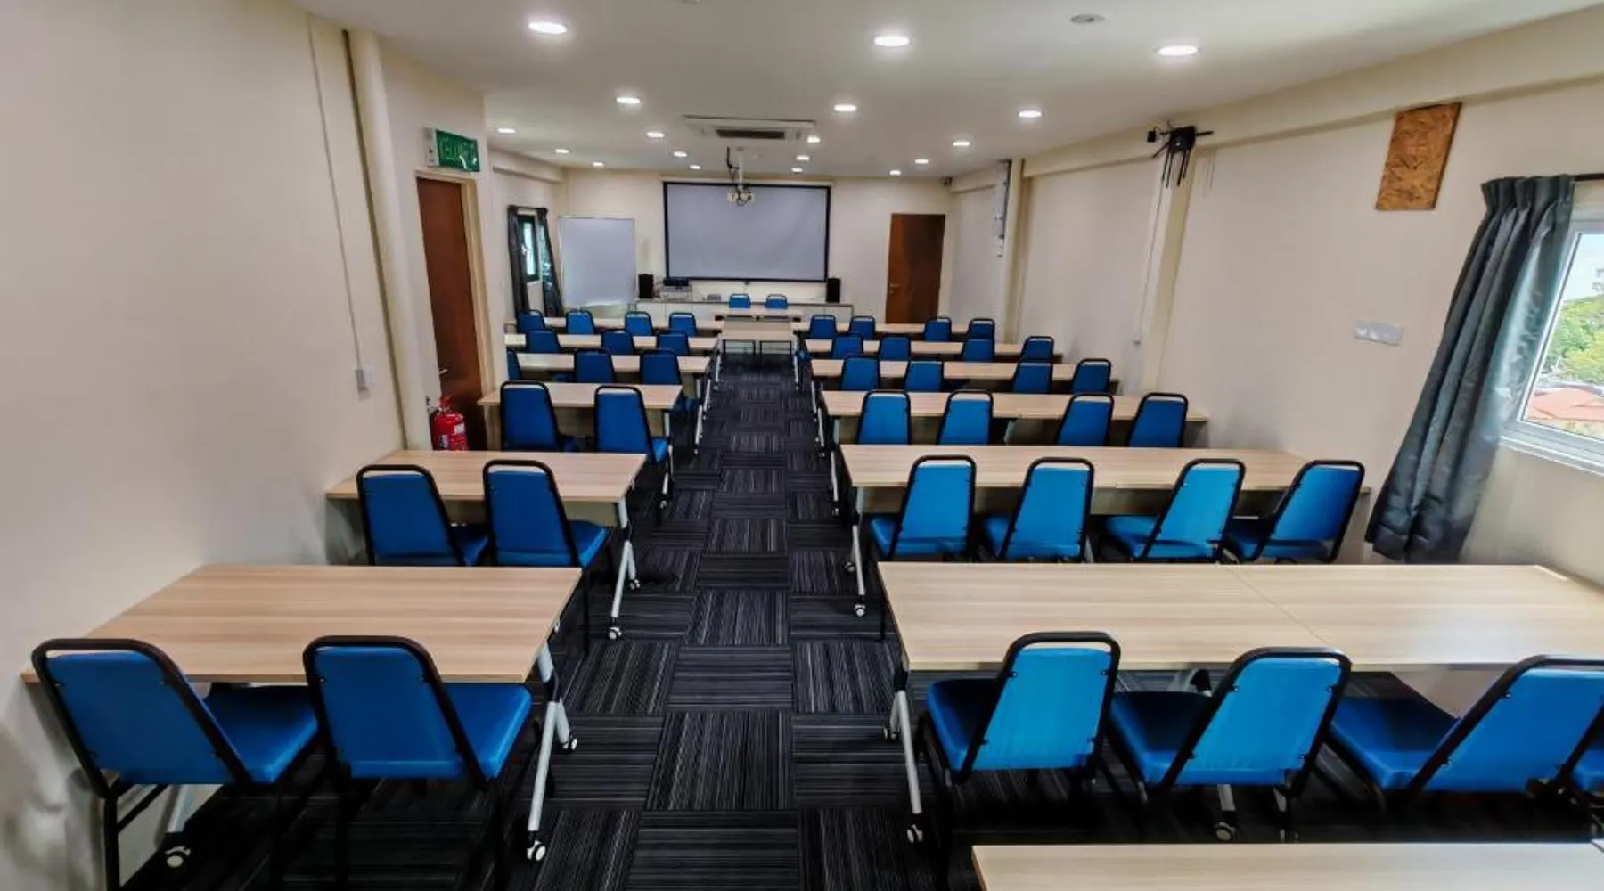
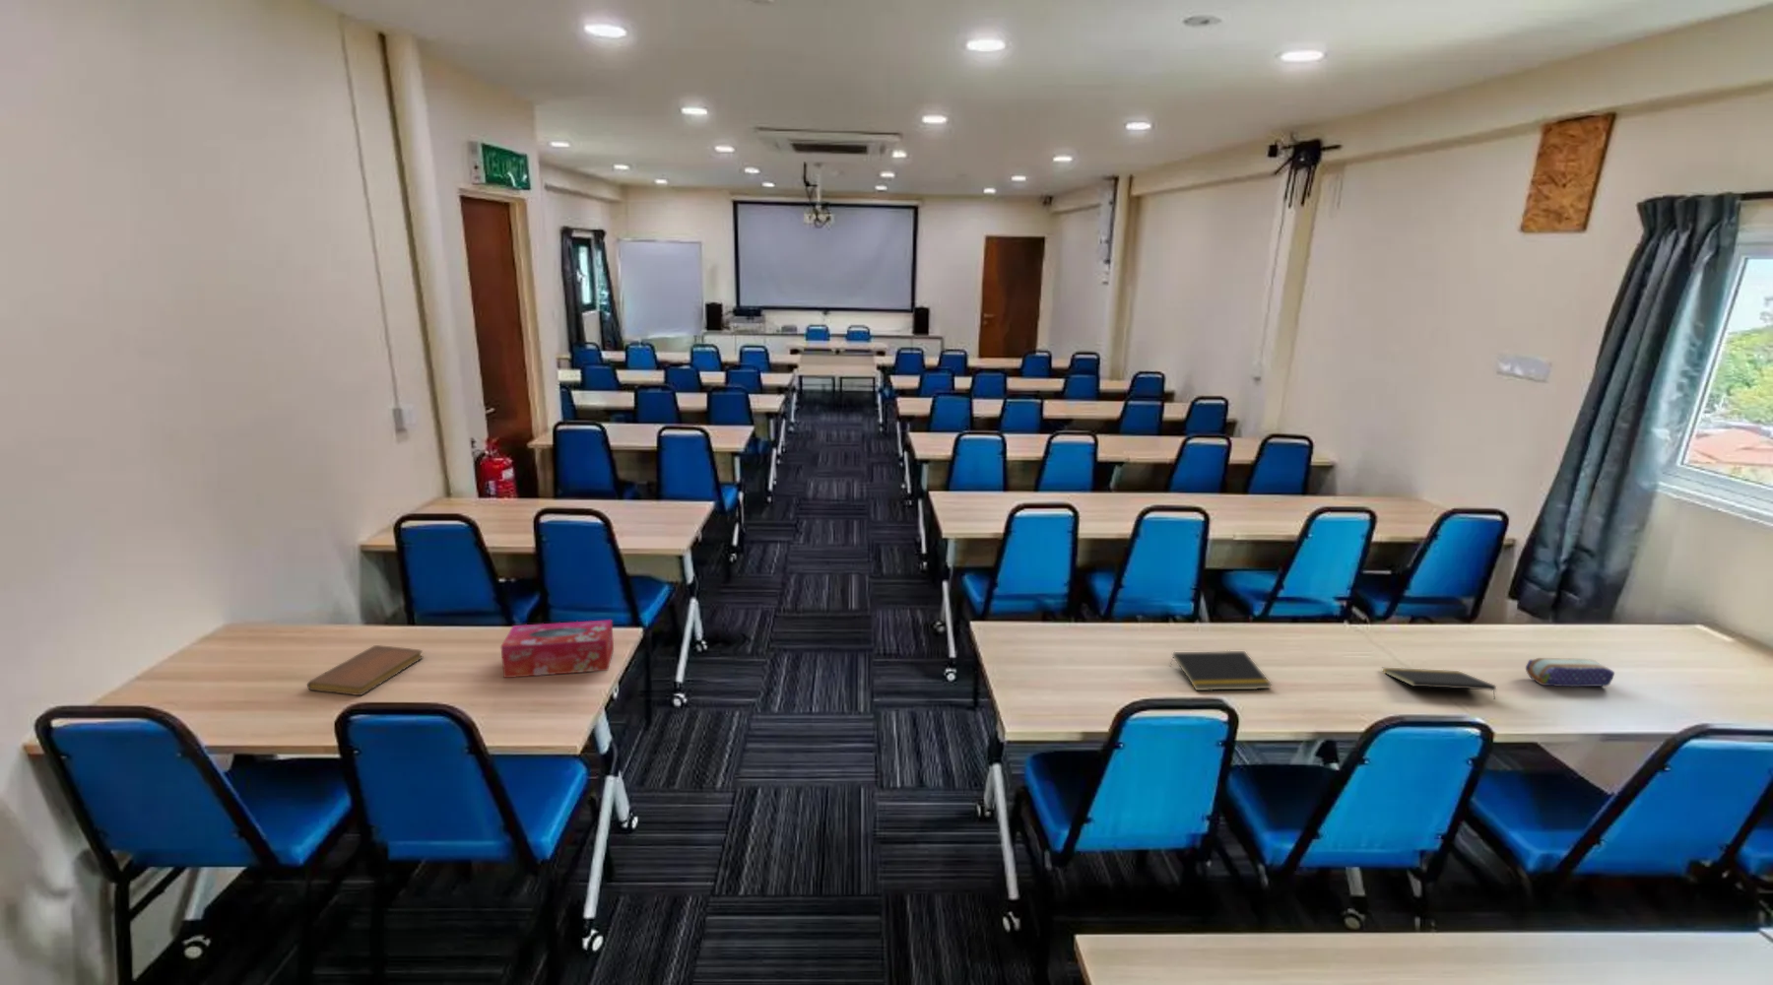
+ notepad [1381,667,1498,701]
+ pencil case [1524,657,1615,688]
+ notepad [1169,650,1272,691]
+ notebook [307,644,424,696]
+ tissue box [500,619,615,678]
